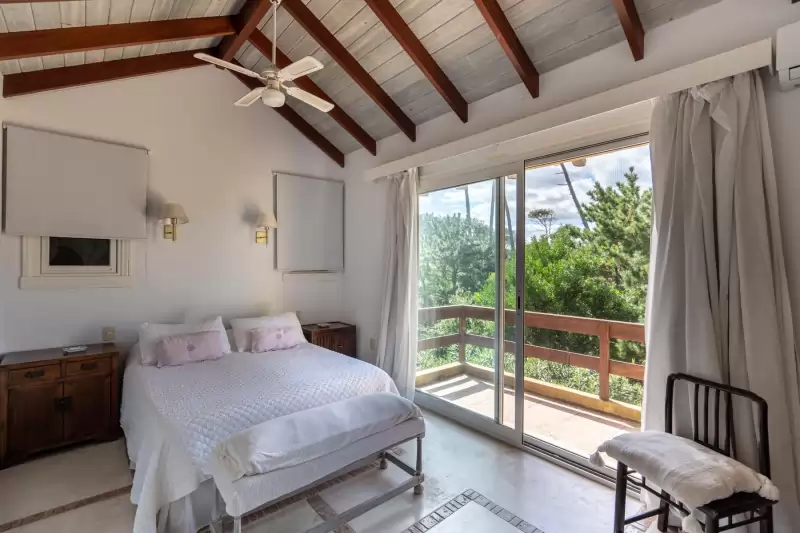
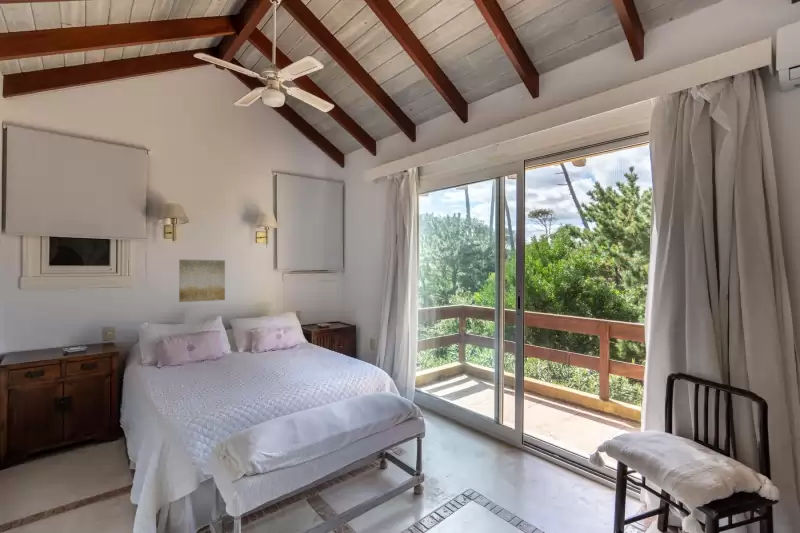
+ wall art [178,259,226,303]
